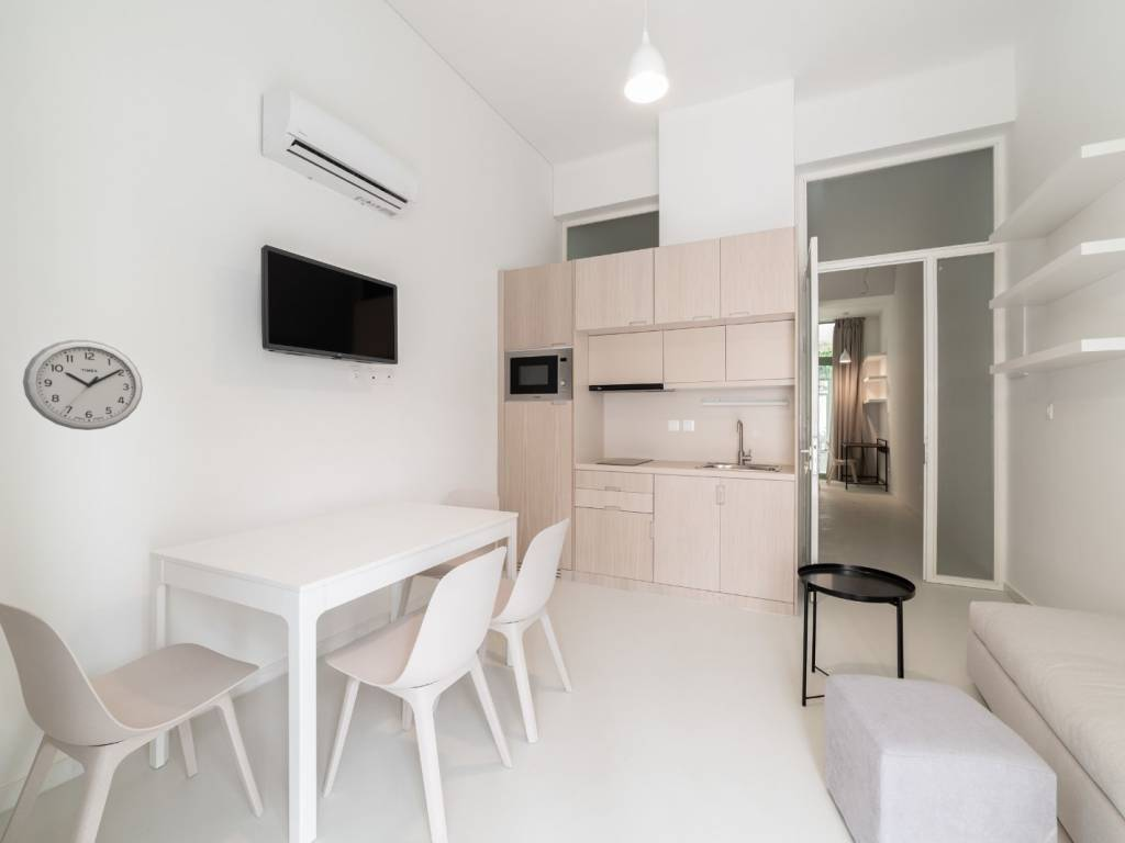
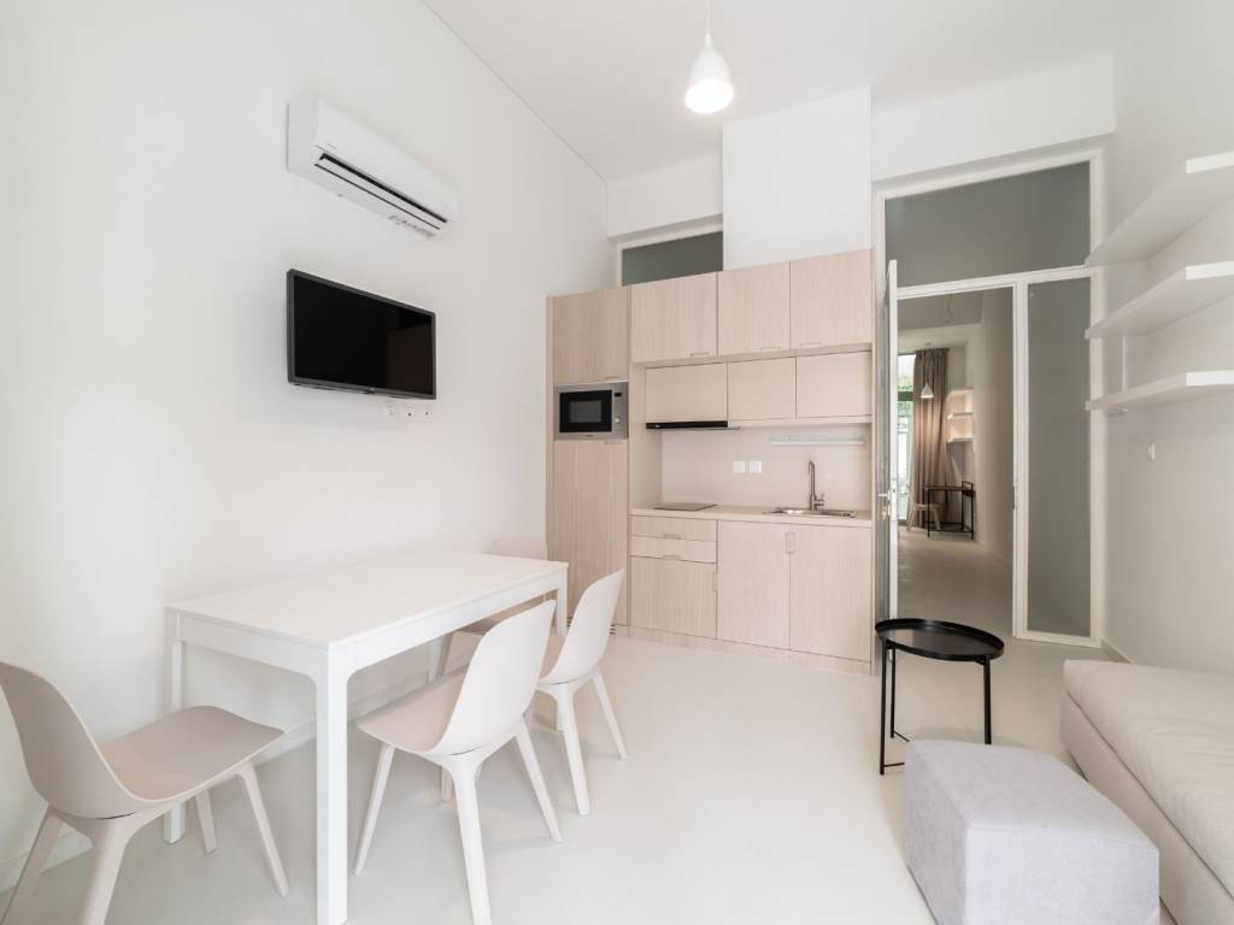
- wall clock [22,338,144,431]
